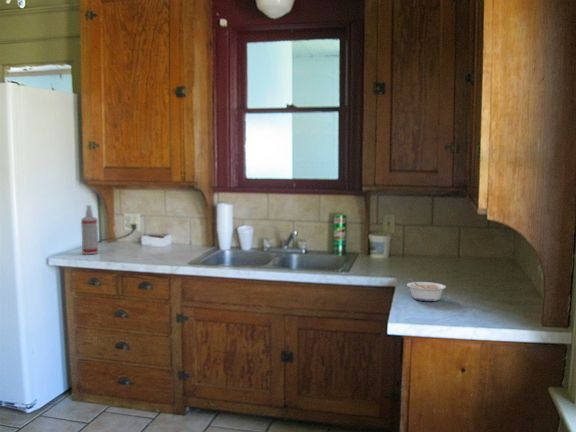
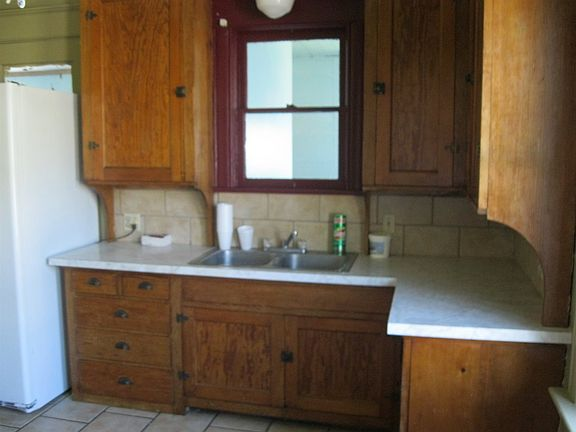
- spray bottle [80,204,99,255]
- legume [406,277,447,302]
